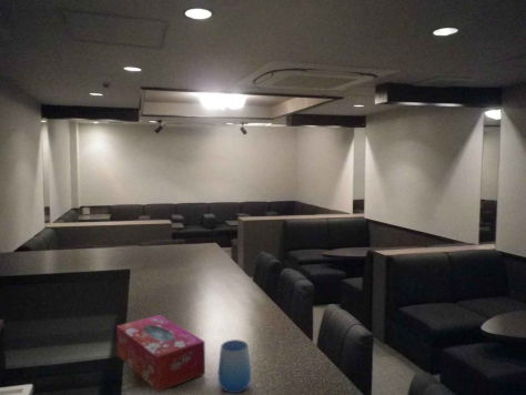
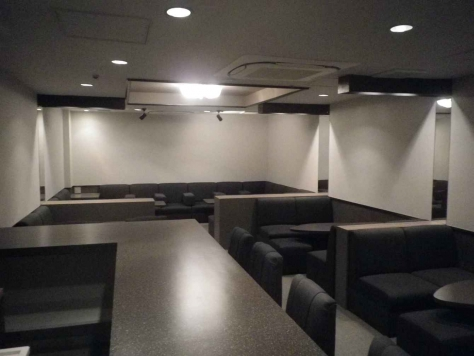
- cup [218,338,252,394]
- tissue box [115,314,206,393]
